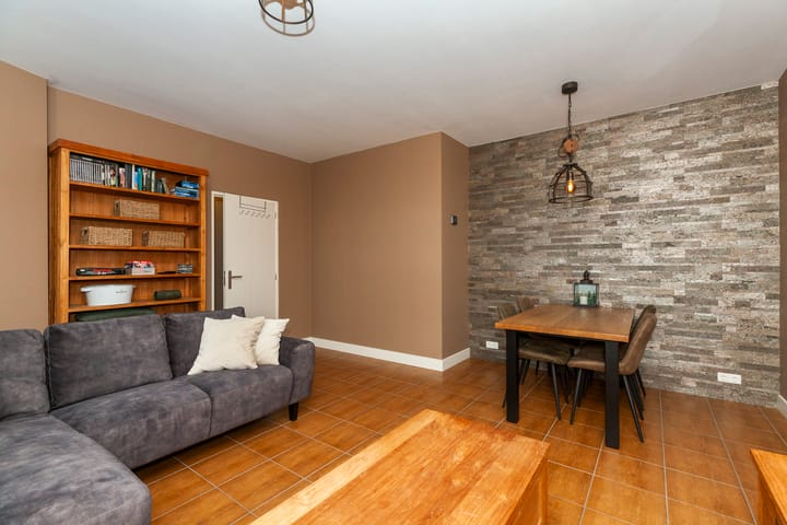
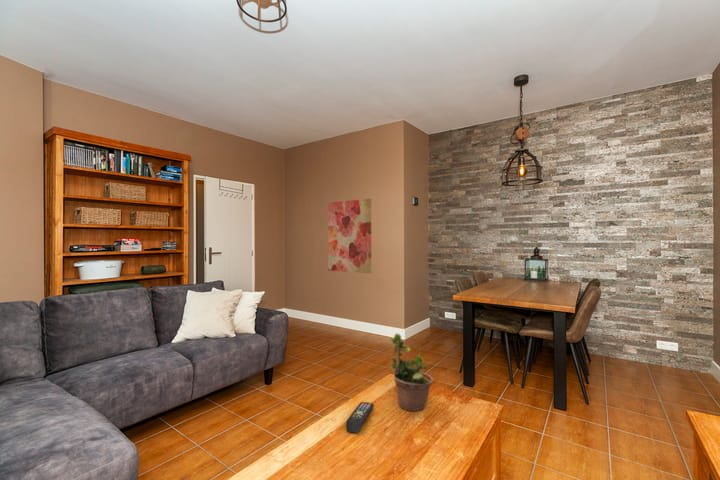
+ potted plant [388,333,434,412]
+ remote control [345,401,375,434]
+ wall art [327,198,373,274]
